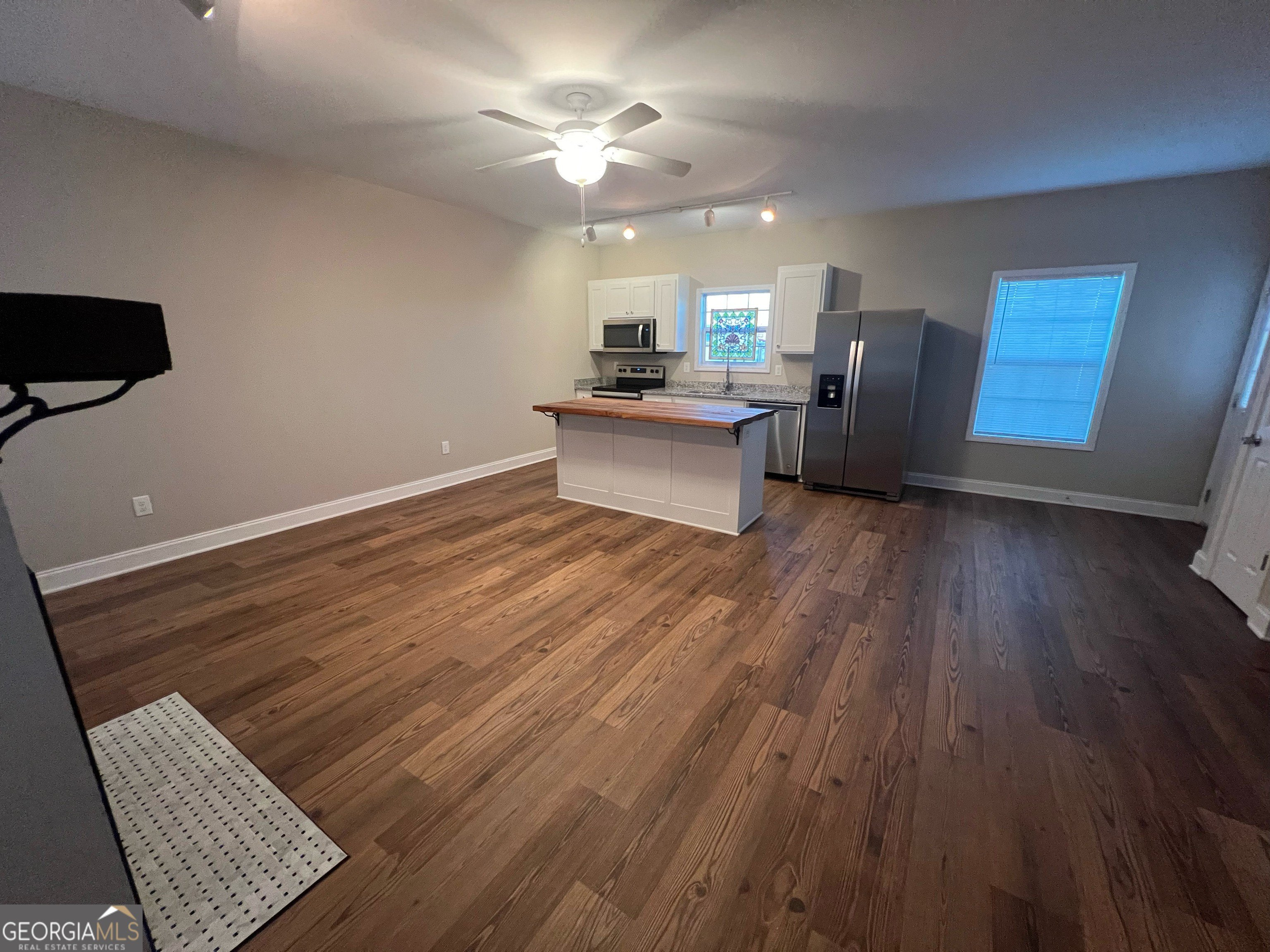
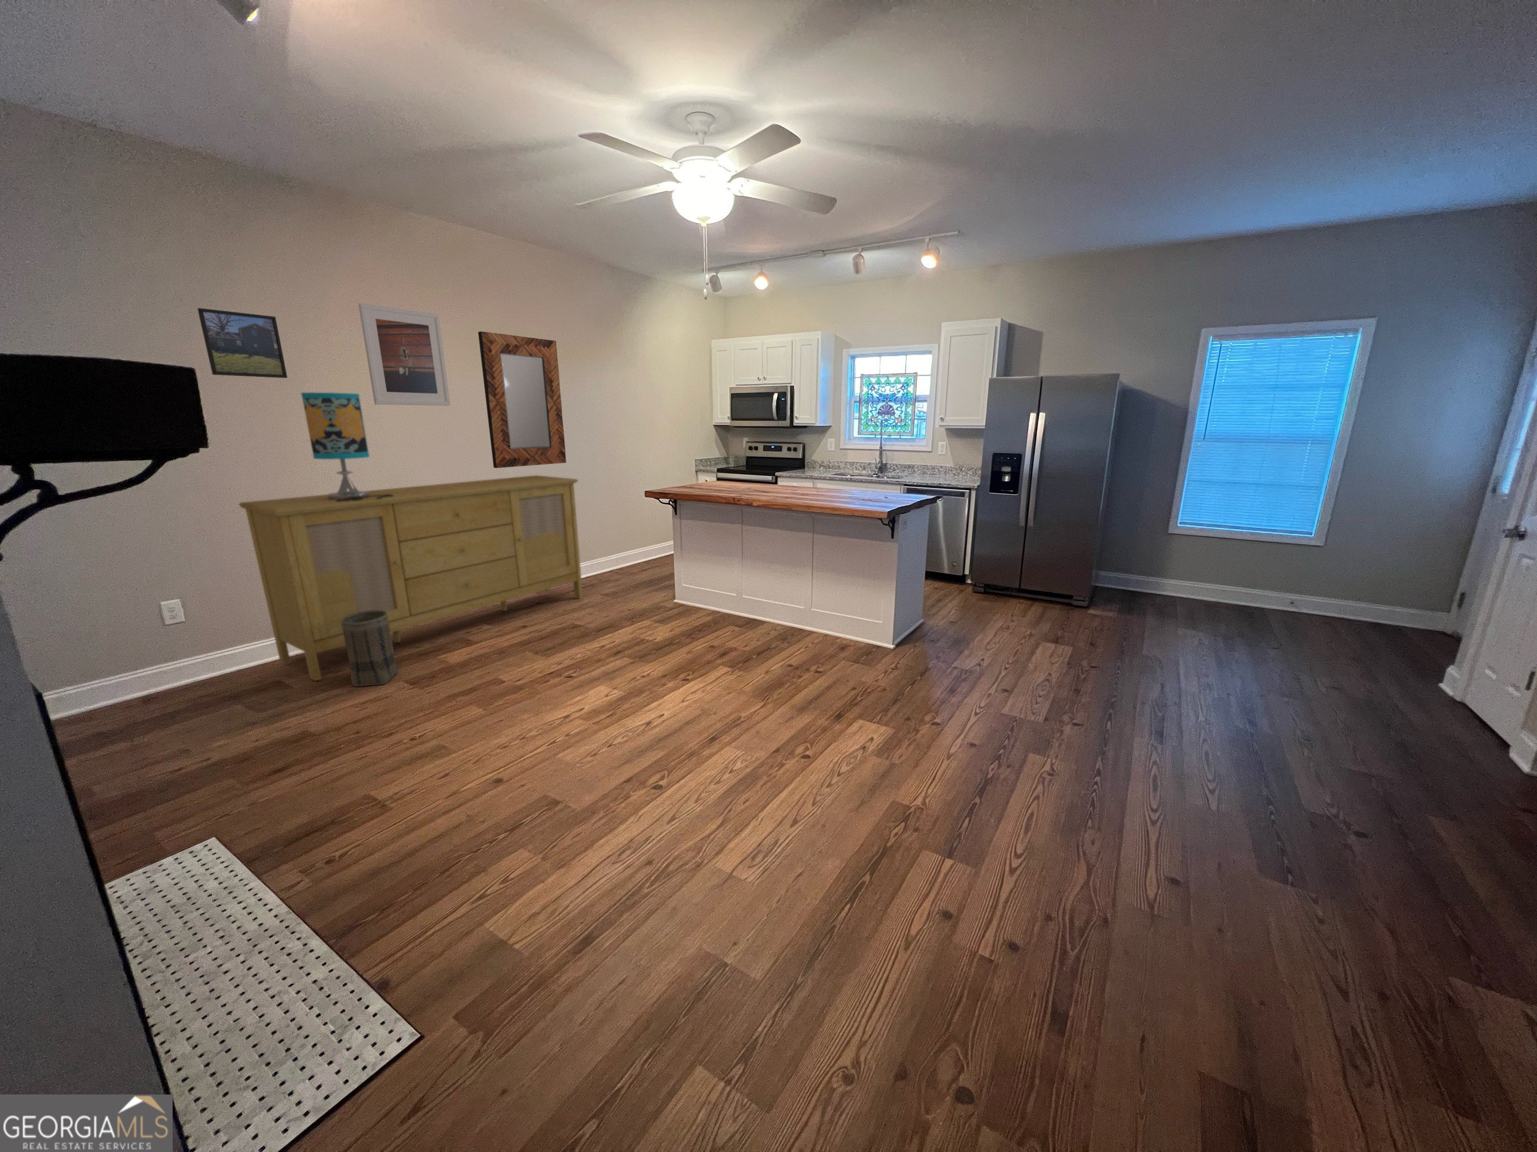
+ basket [341,611,398,687]
+ table lamp [300,392,393,501]
+ home mirror [478,332,566,468]
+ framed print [197,307,288,379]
+ sideboard [238,476,583,681]
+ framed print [358,303,450,407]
